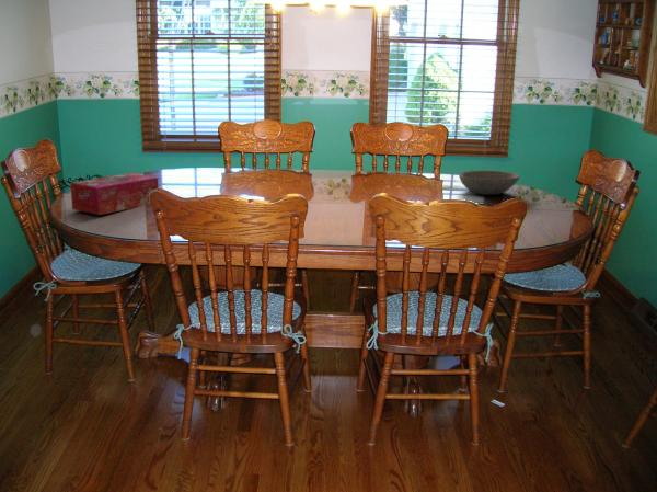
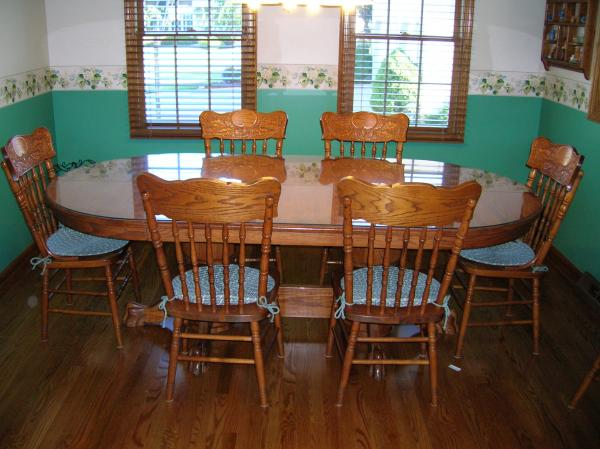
- tissue box [69,172,159,216]
- bowl [458,170,521,196]
